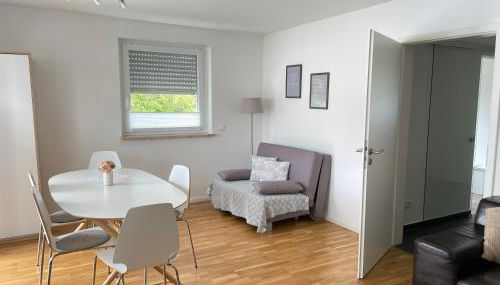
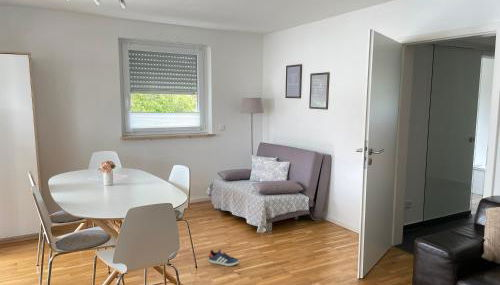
+ sneaker [208,248,240,267]
